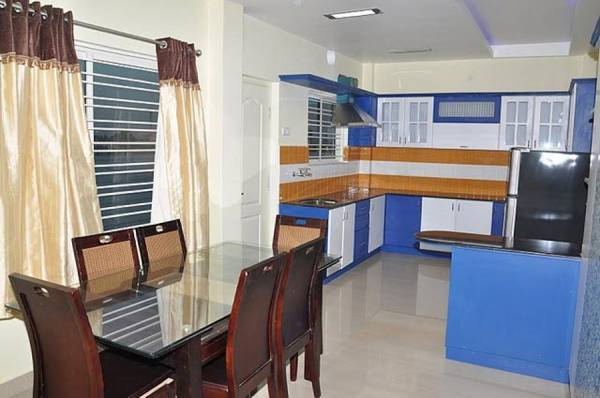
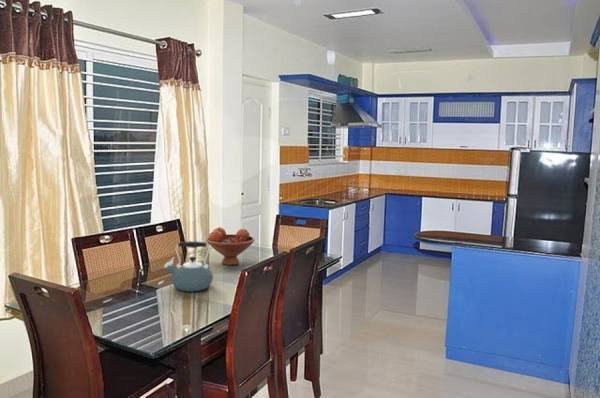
+ kettle [163,240,214,293]
+ fruit bowl [205,226,256,266]
